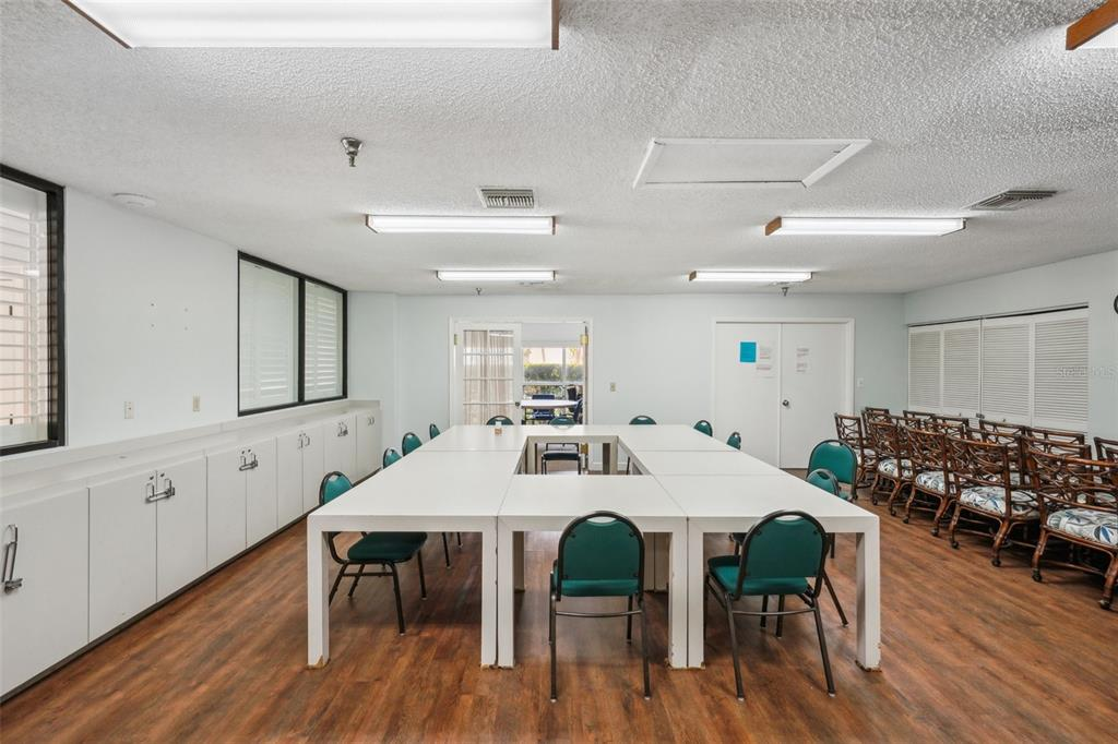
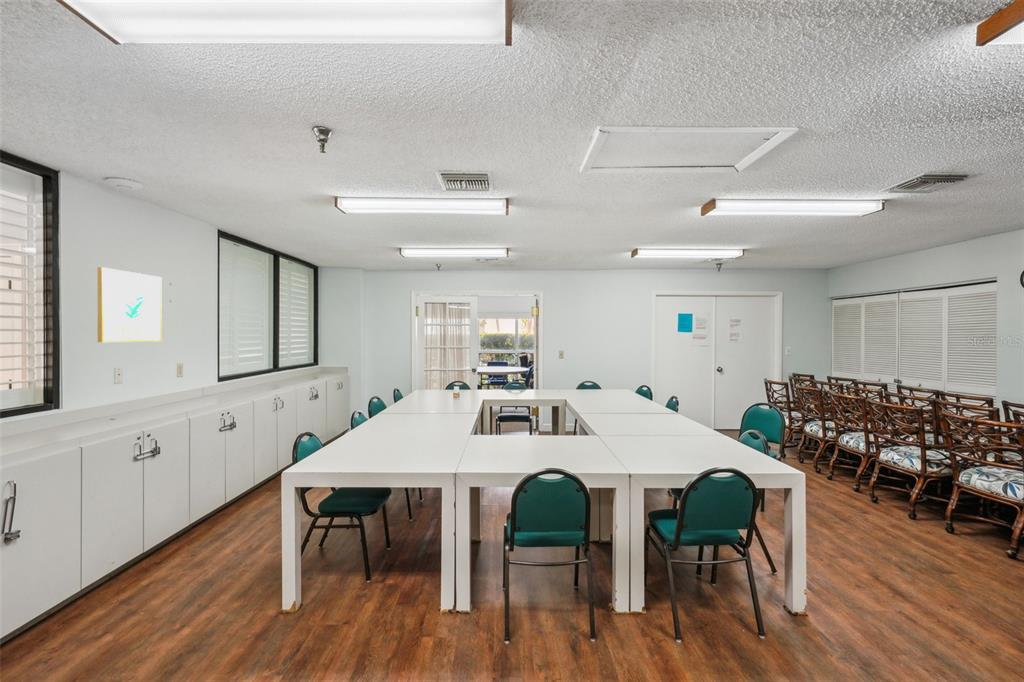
+ wall art [97,266,162,343]
